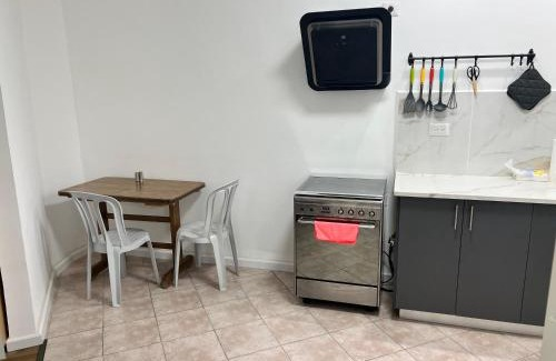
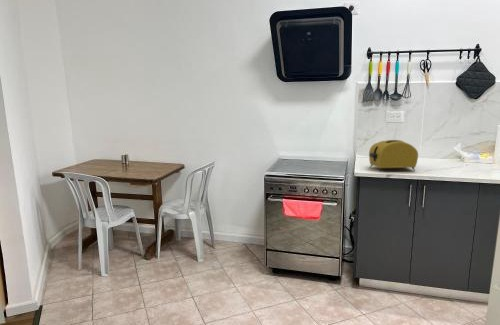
+ toaster [368,139,419,172]
